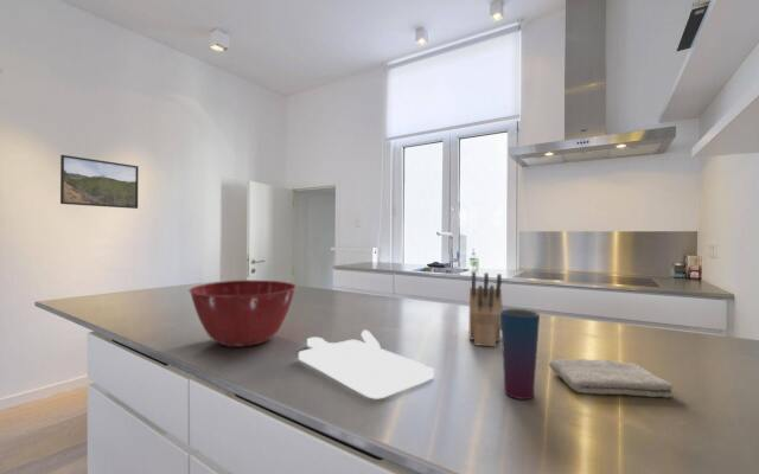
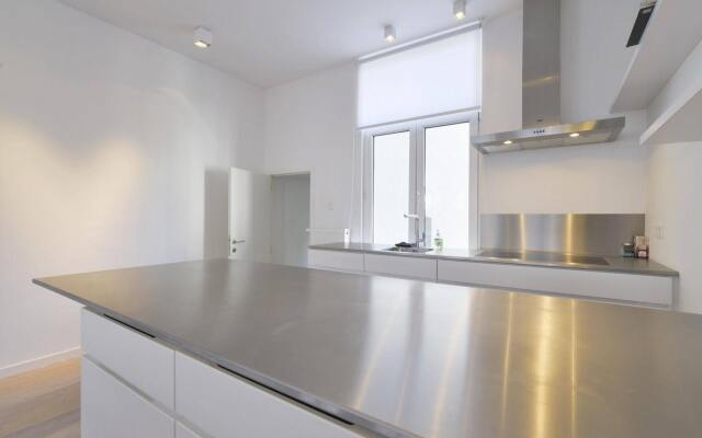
- cup [500,308,541,401]
- knife block [468,270,504,348]
- mixing bowl [187,280,298,348]
- cutting board [298,329,435,399]
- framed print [59,154,140,210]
- washcloth [548,358,675,399]
